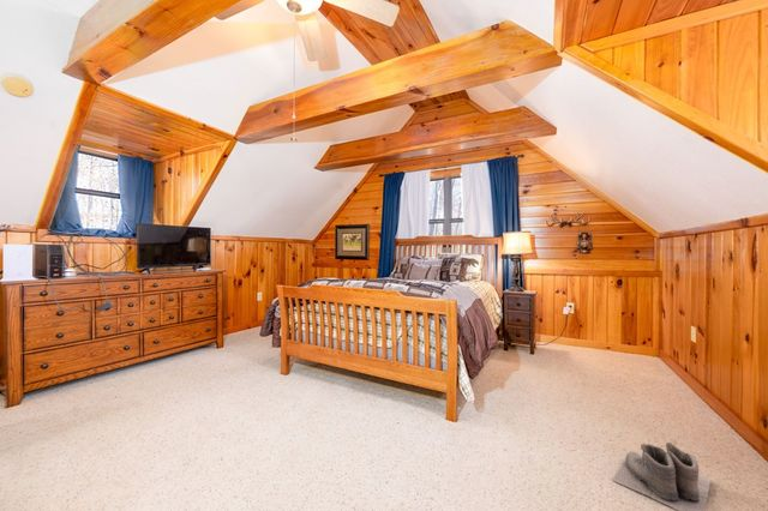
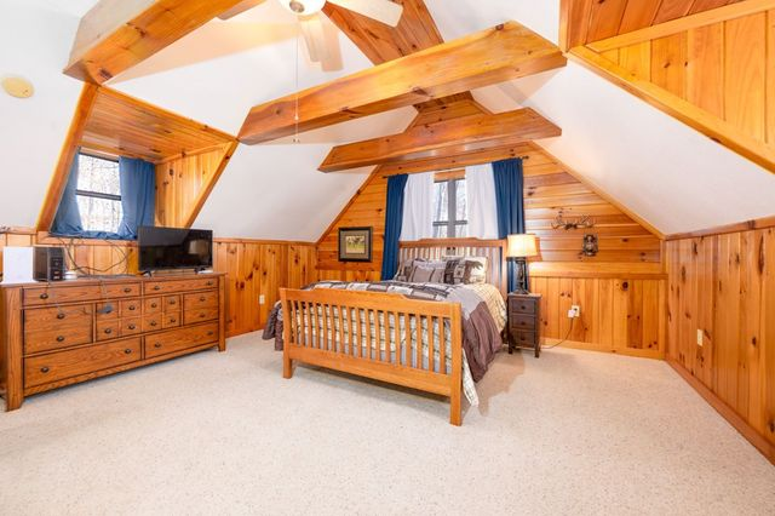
- boots [611,441,712,511]
